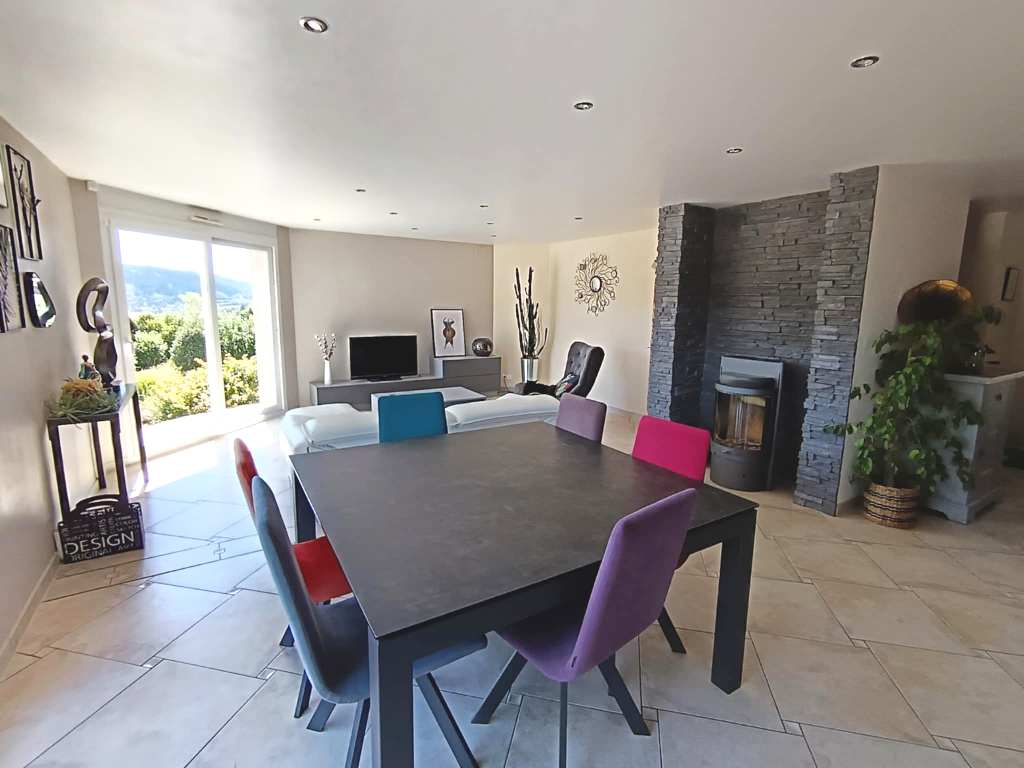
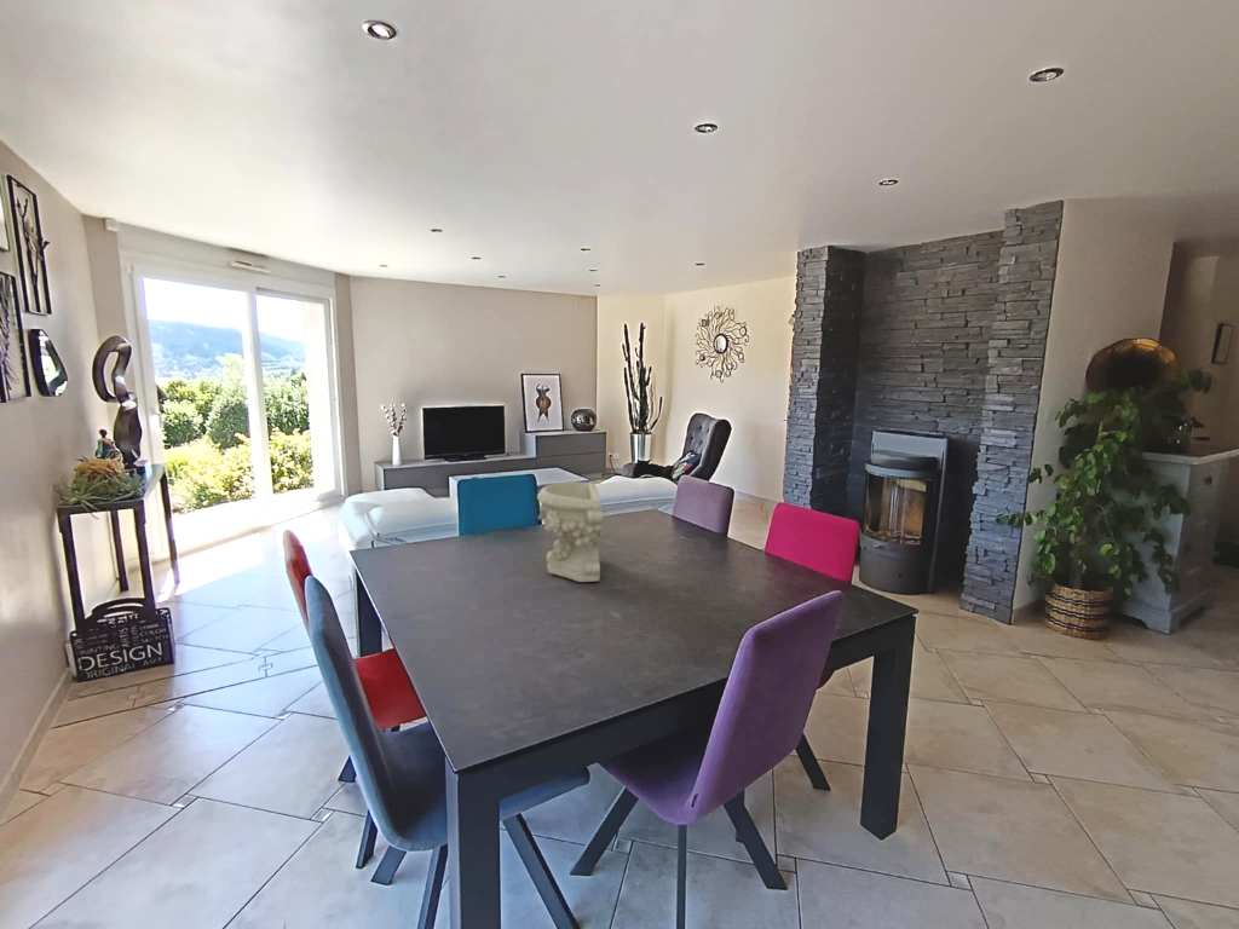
+ decorative bowl [536,480,604,583]
